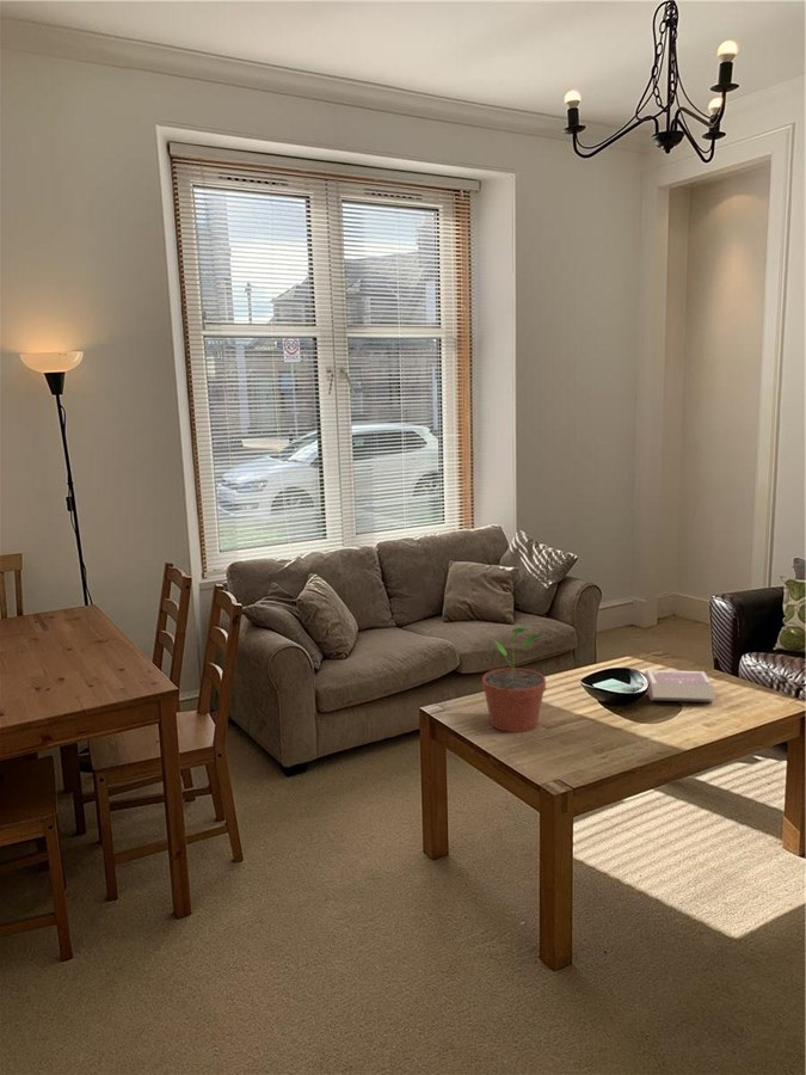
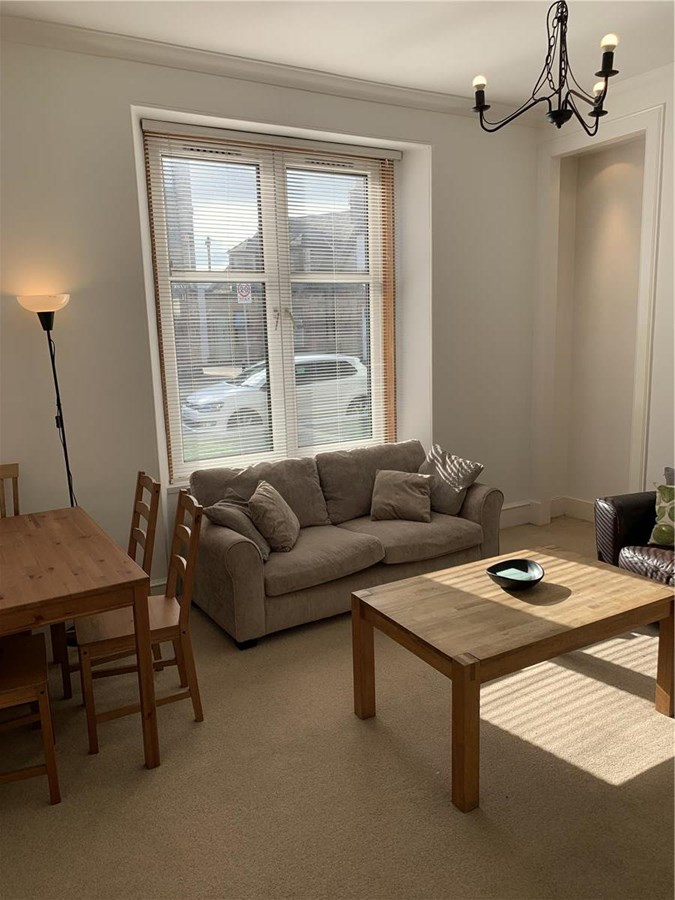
- book [642,669,716,704]
- potted plant [481,626,547,733]
